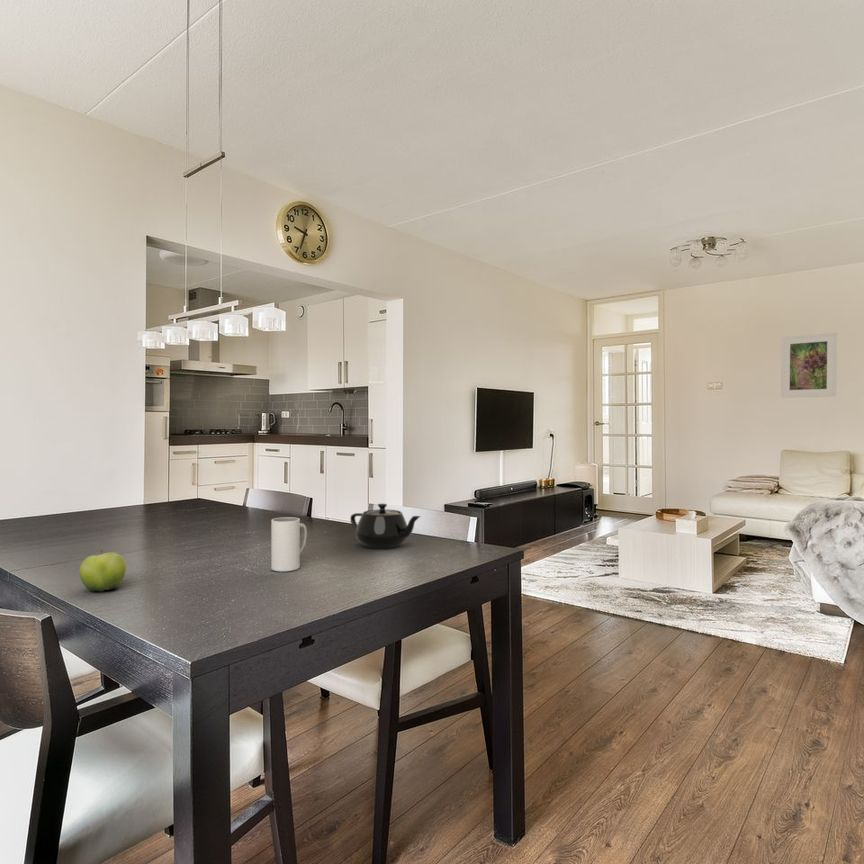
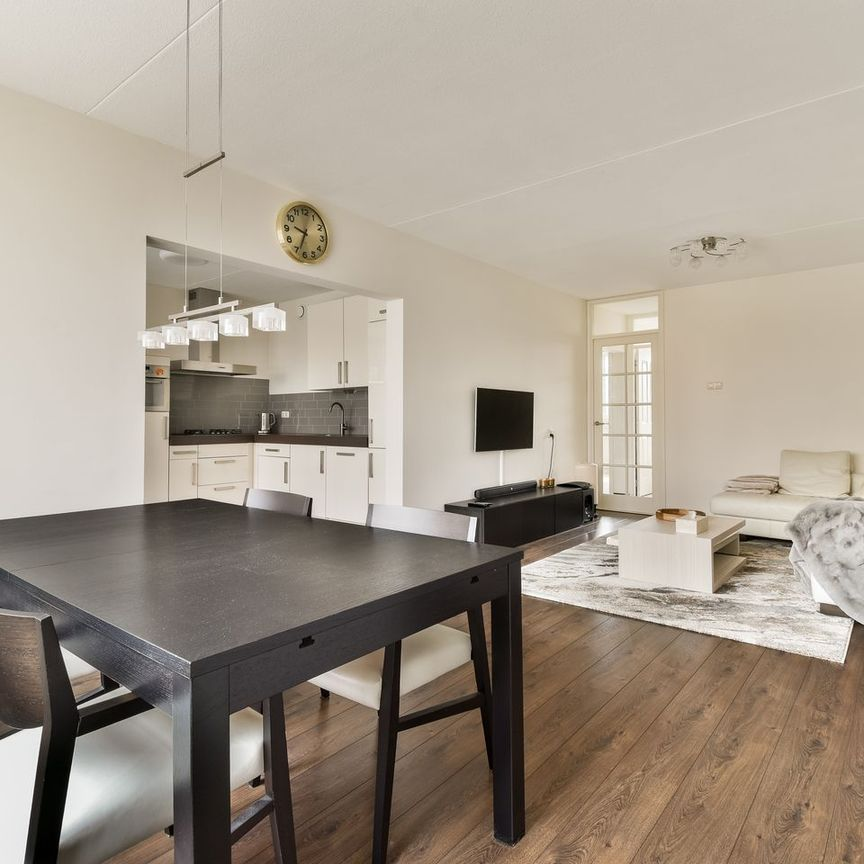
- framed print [780,332,838,399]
- fruit [78,549,127,593]
- mug [270,516,308,572]
- teapot [349,503,422,549]
